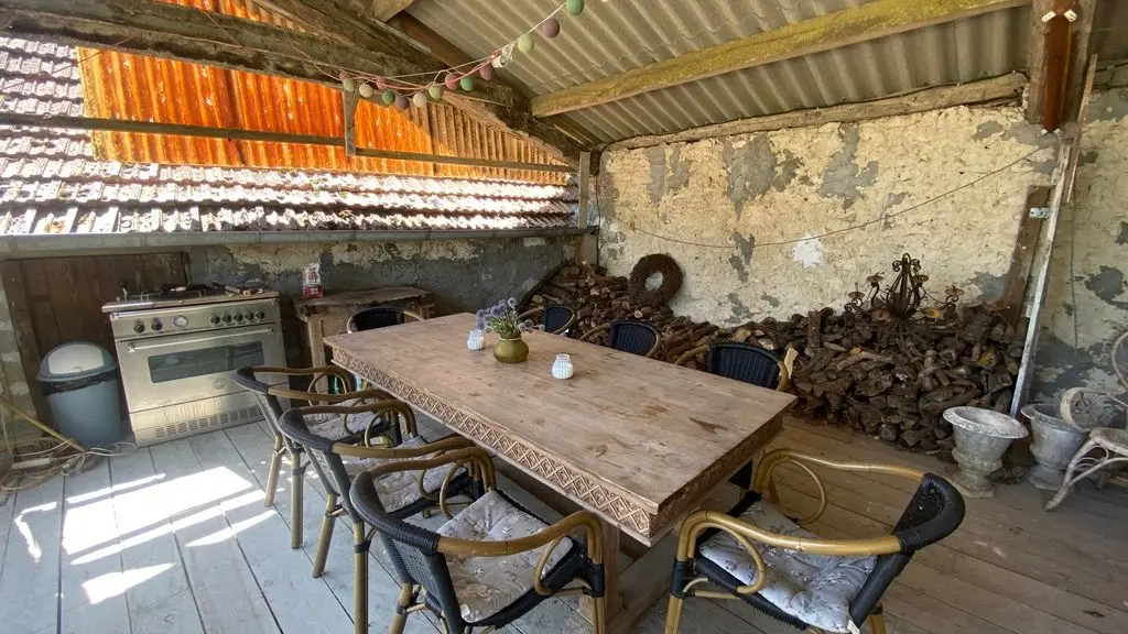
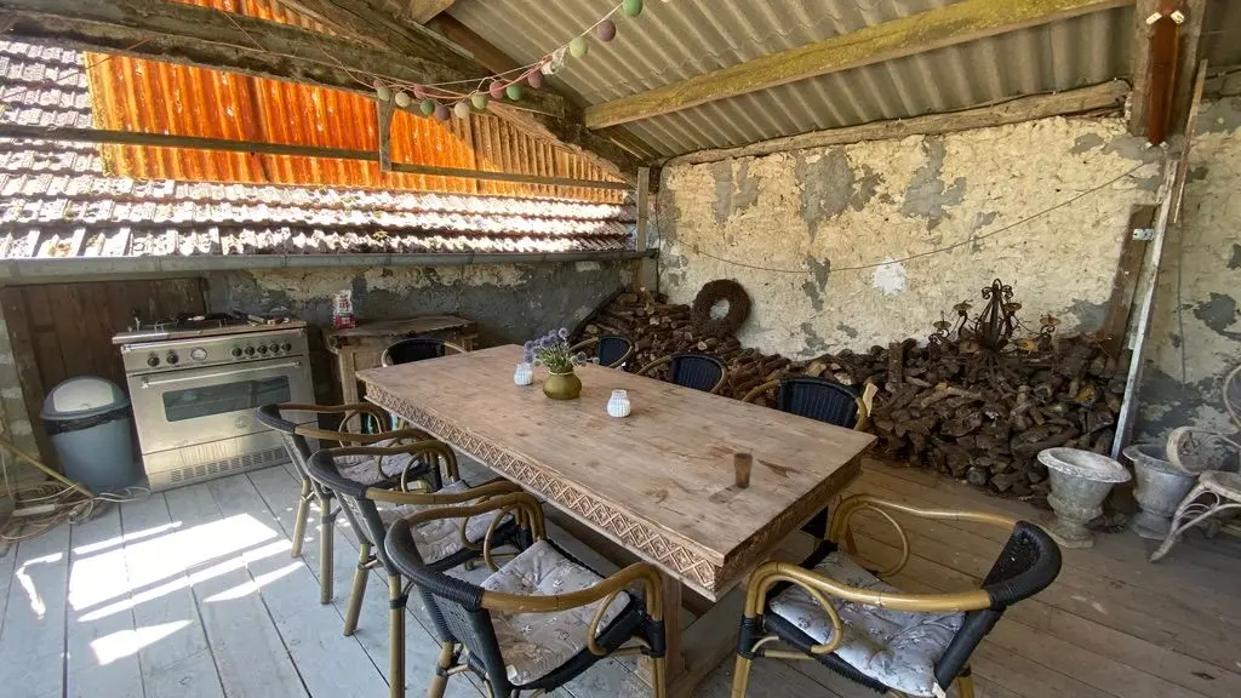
+ cup [732,446,754,488]
